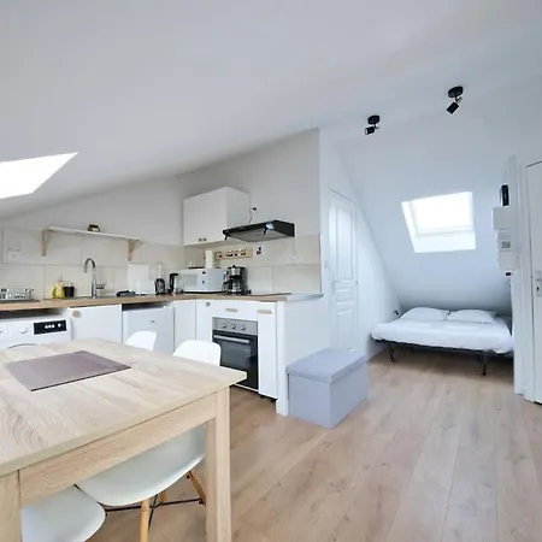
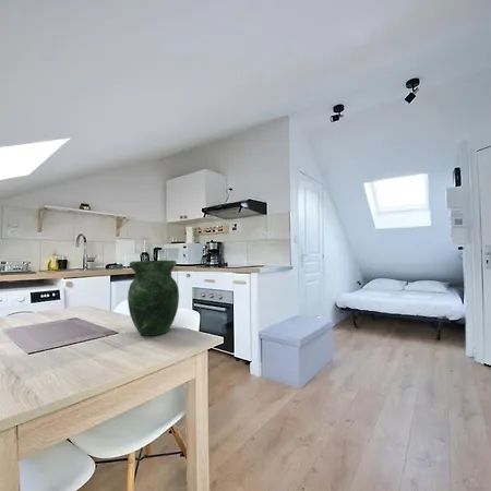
+ vase [127,260,180,337]
